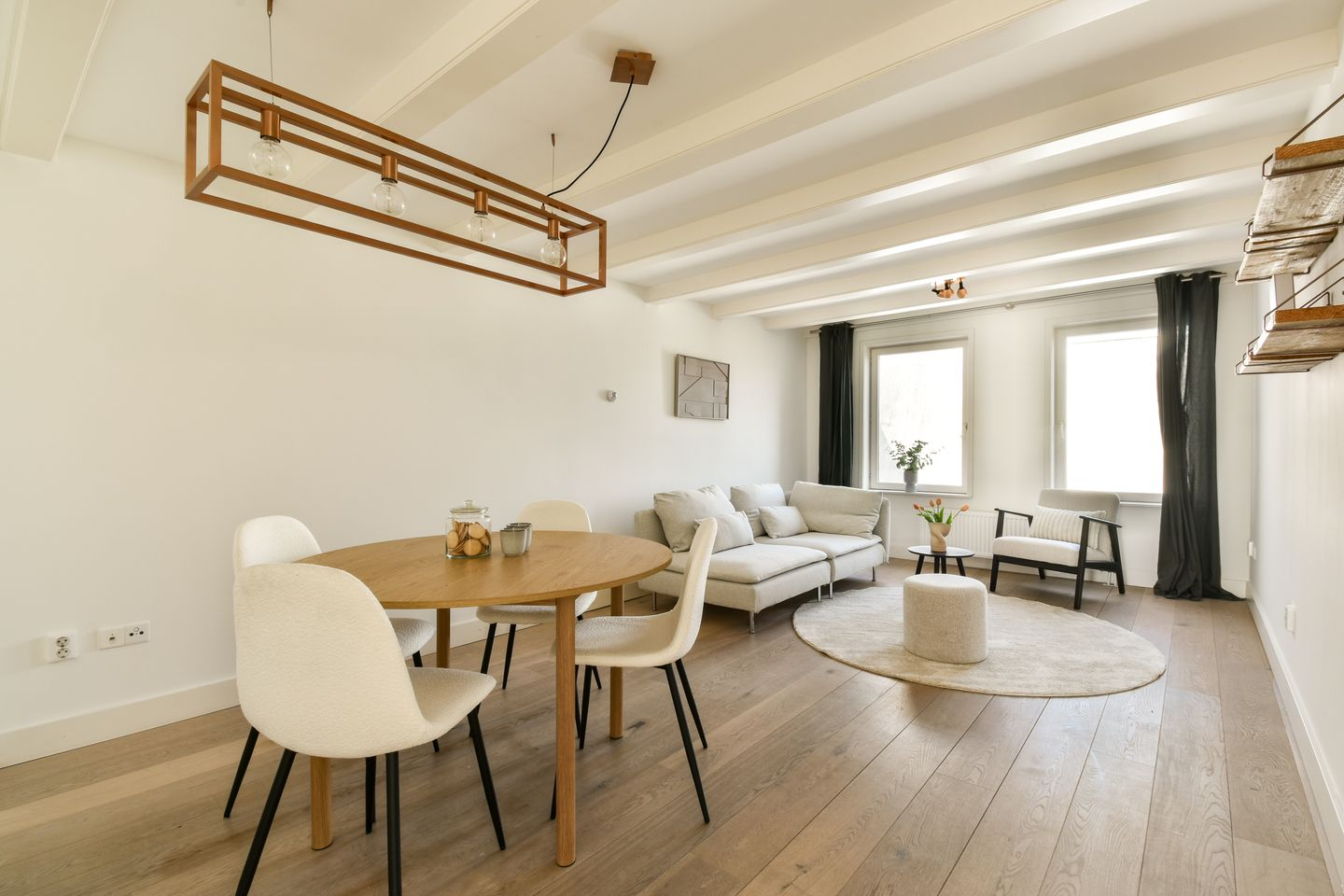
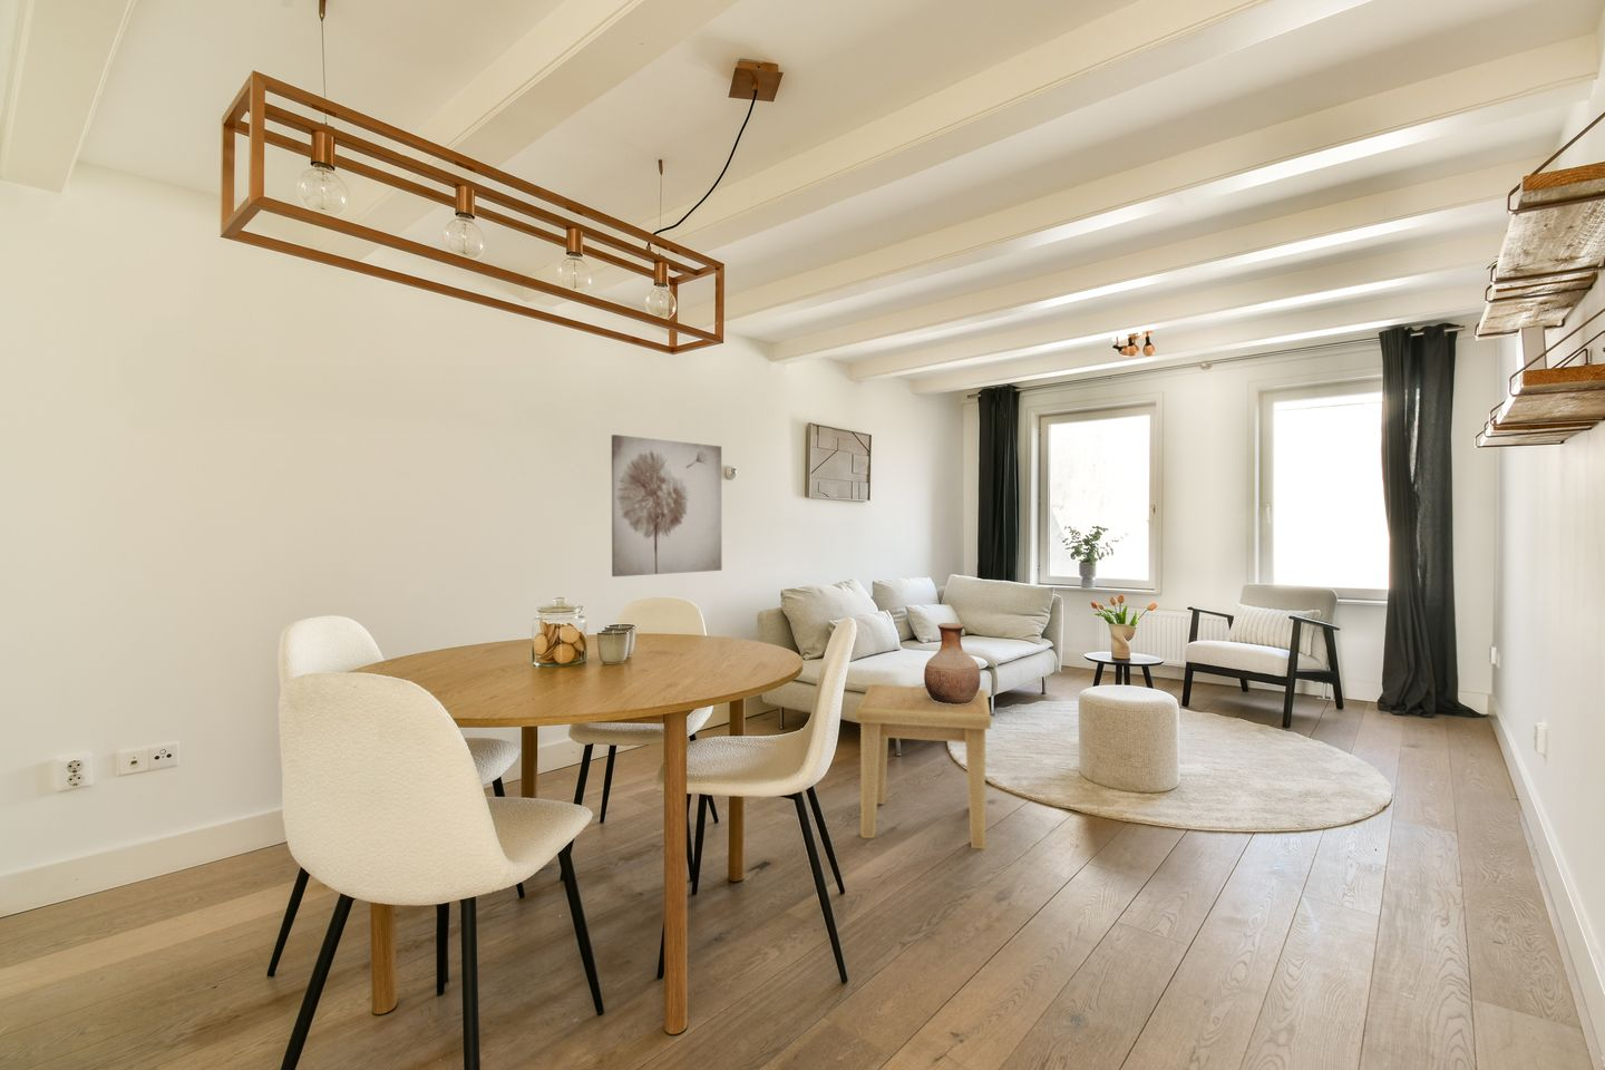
+ vase [923,622,980,705]
+ wall art [610,433,724,577]
+ side table [854,683,992,850]
